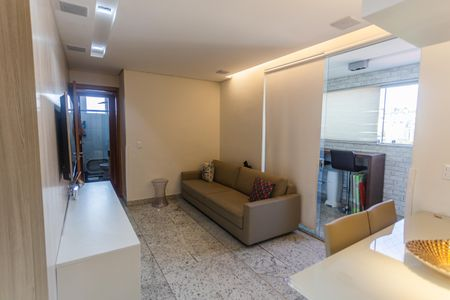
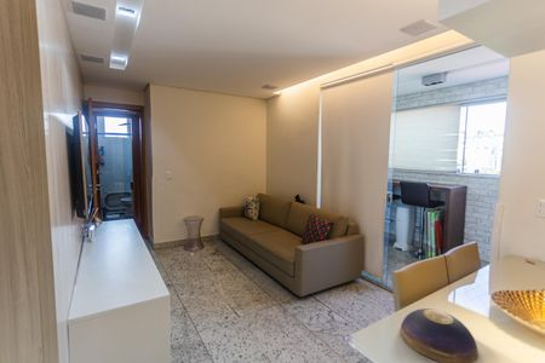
+ decorative bowl [400,307,480,363]
